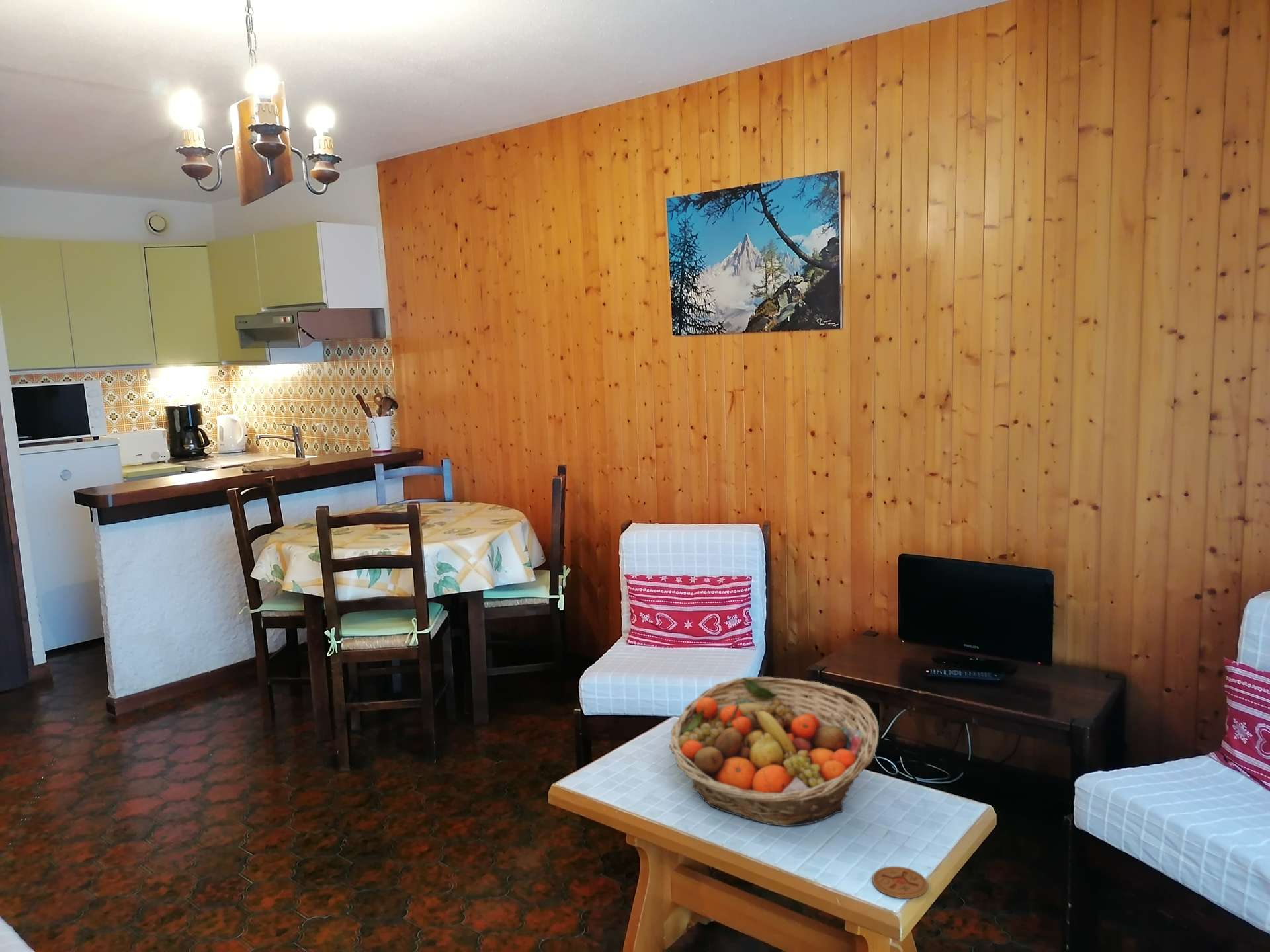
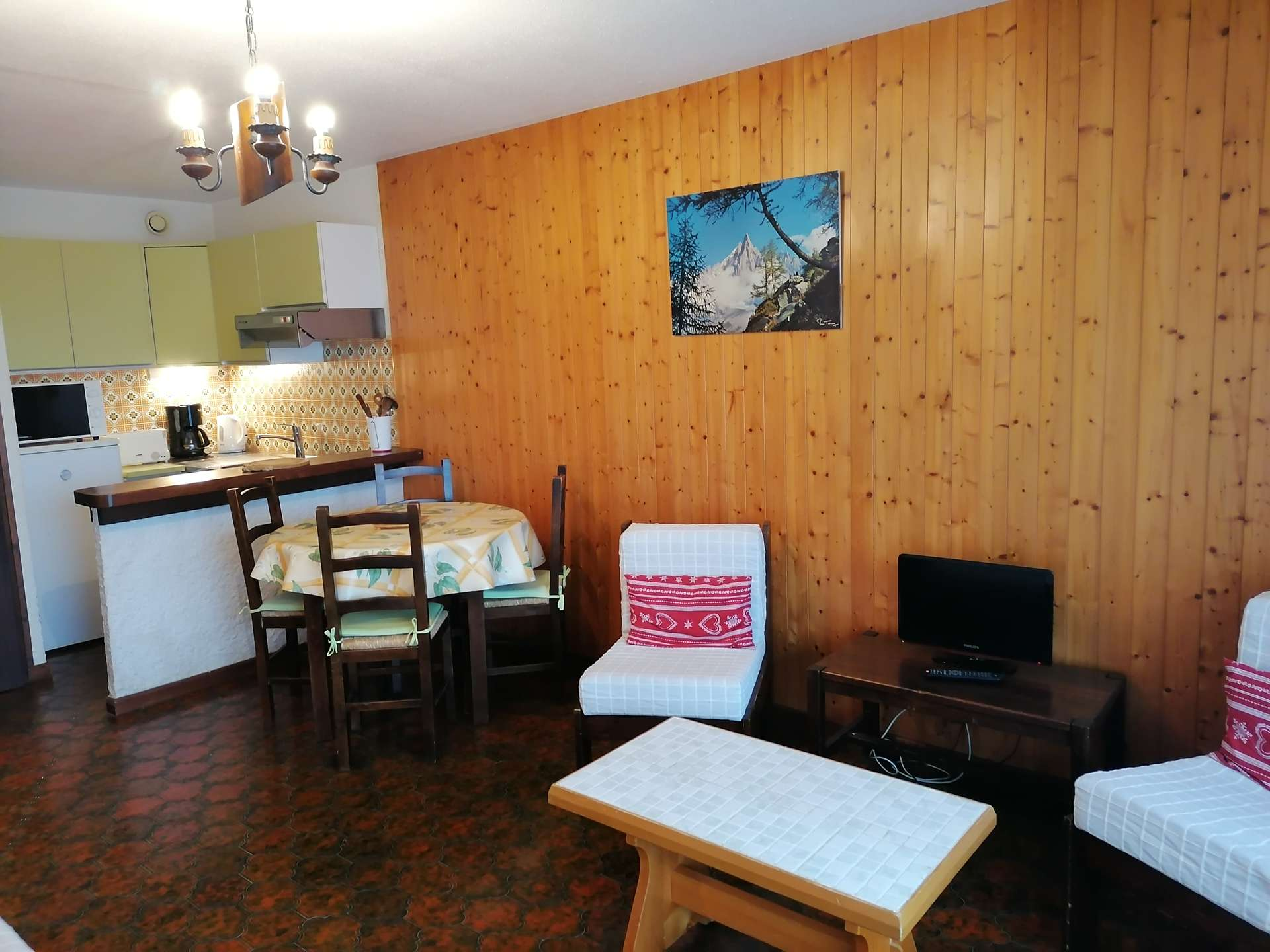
- fruit basket [669,676,880,827]
- coaster [872,866,928,899]
